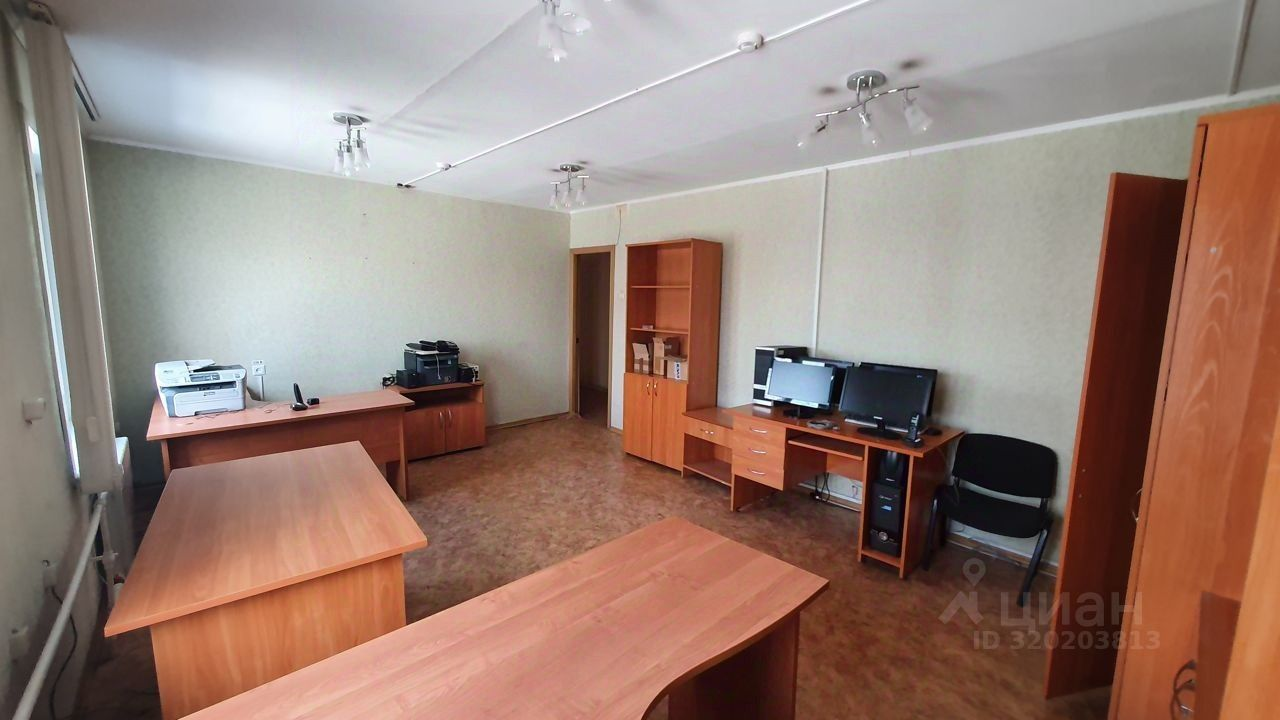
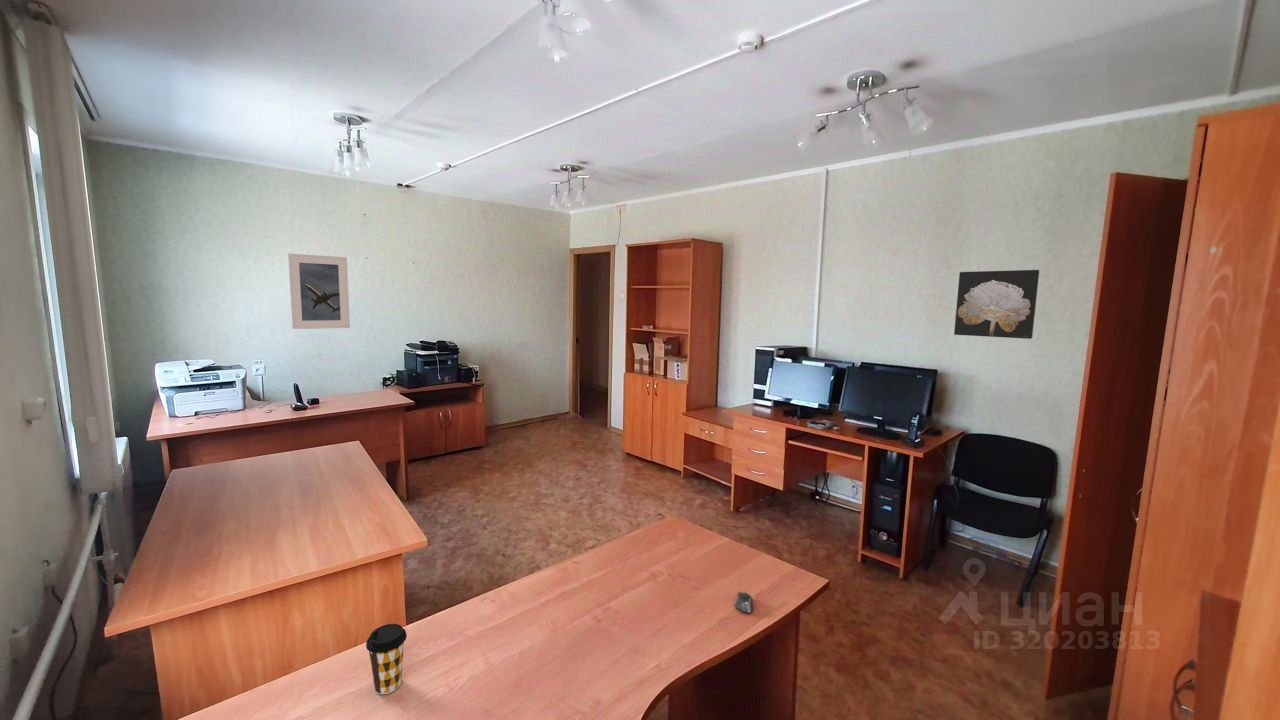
+ computer mouse [734,591,754,614]
+ wall art [953,269,1040,340]
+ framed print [287,253,351,330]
+ coffee cup [365,623,408,695]
